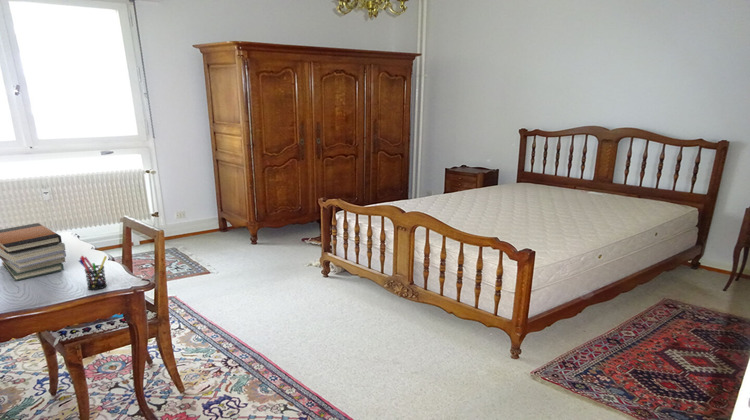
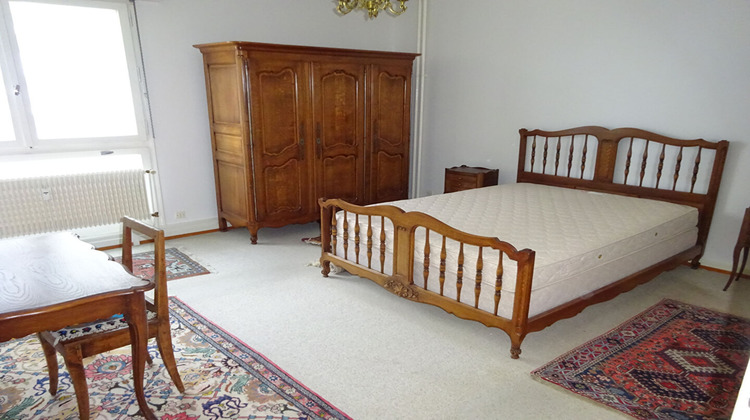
- book stack [0,222,67,282]
- pen holder [78,255,108,291]
